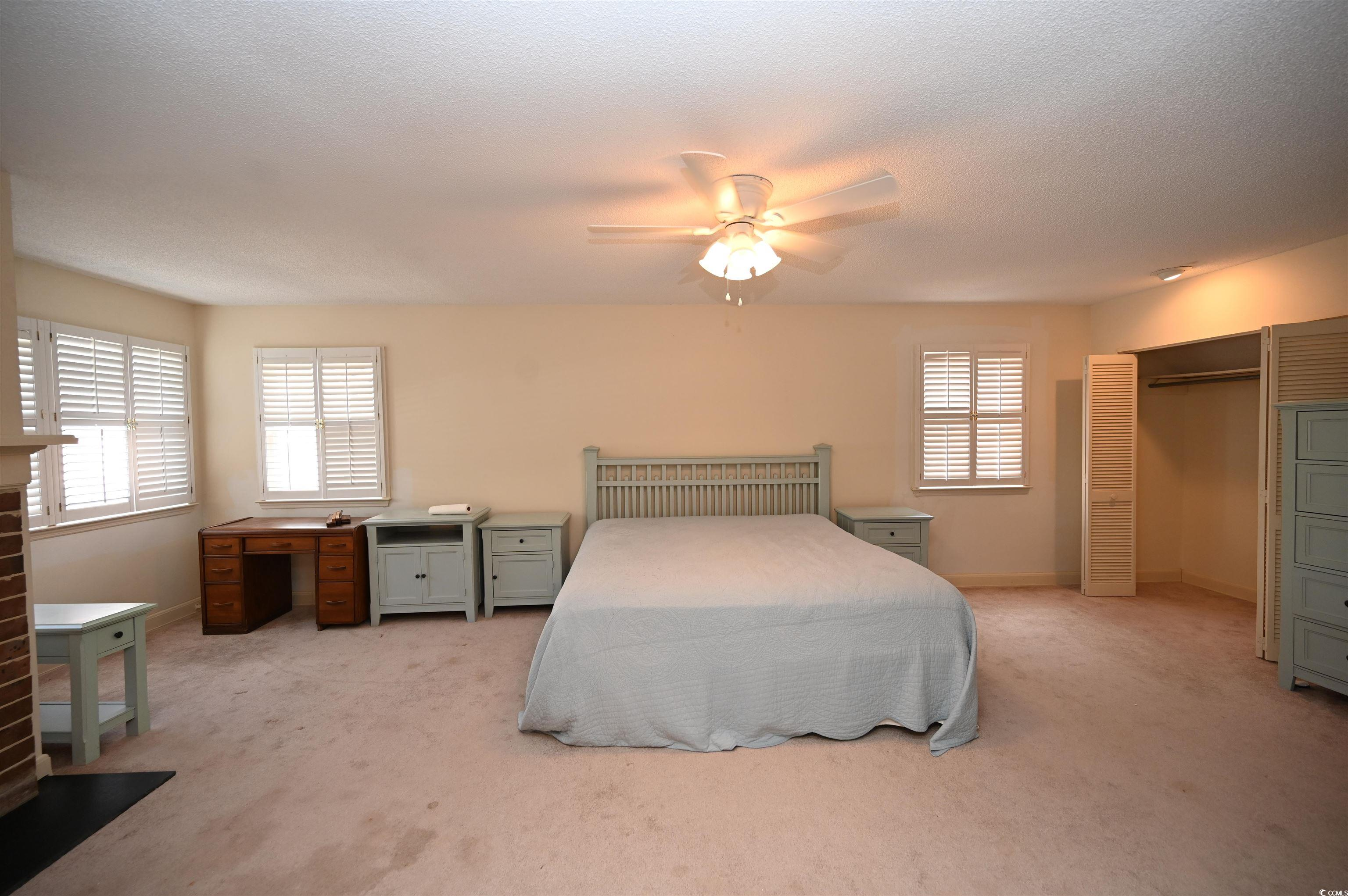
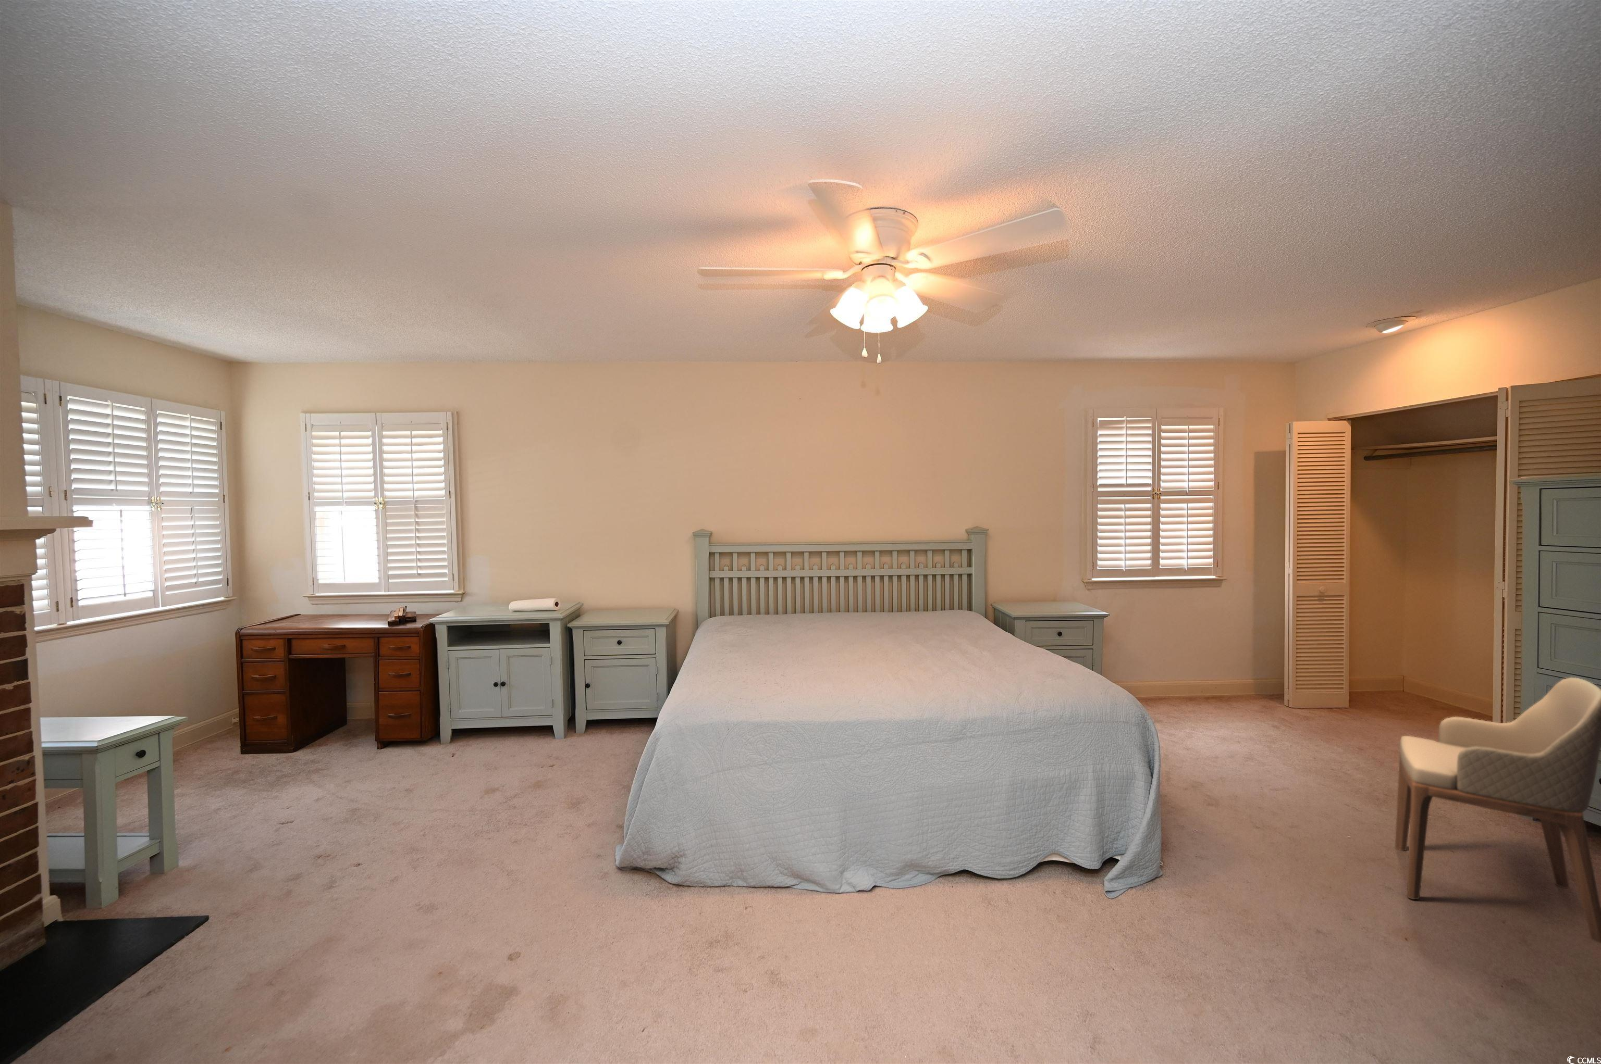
+ armchair [1394,677,1601,944]
